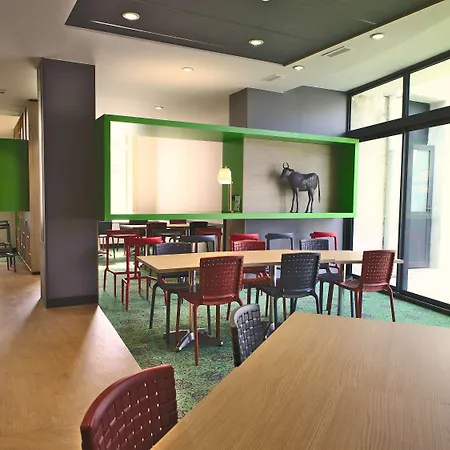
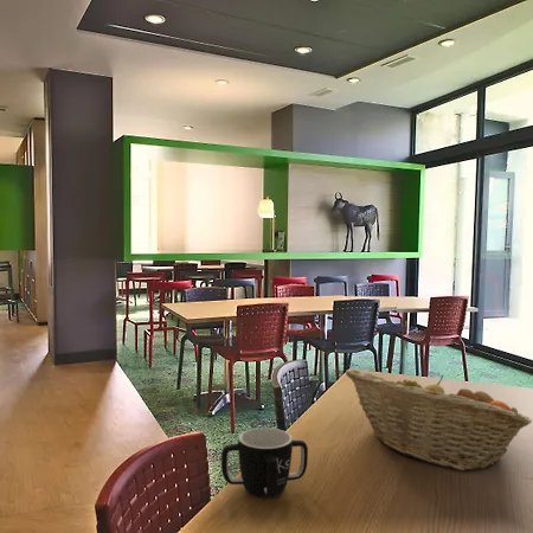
+ fruit basket [345,367,533,471]
+ mug [220,426,309,499]
